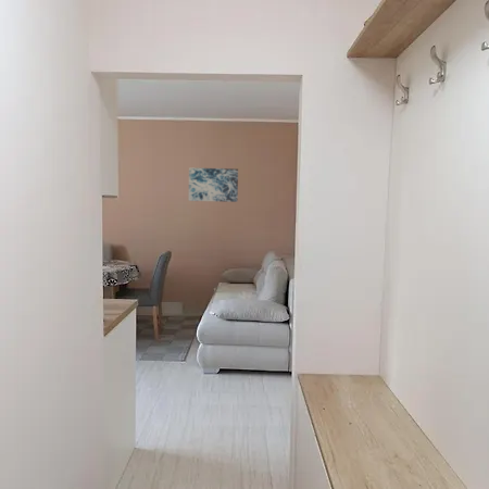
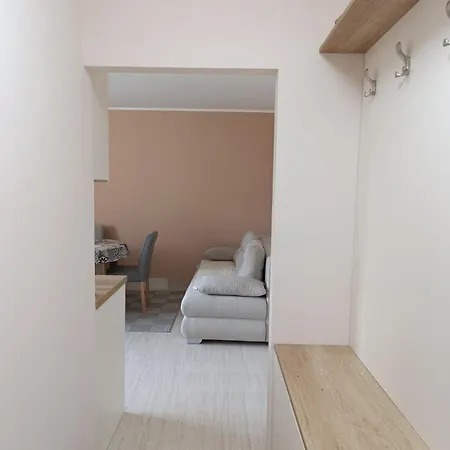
- wall art [188,166,239,203]
